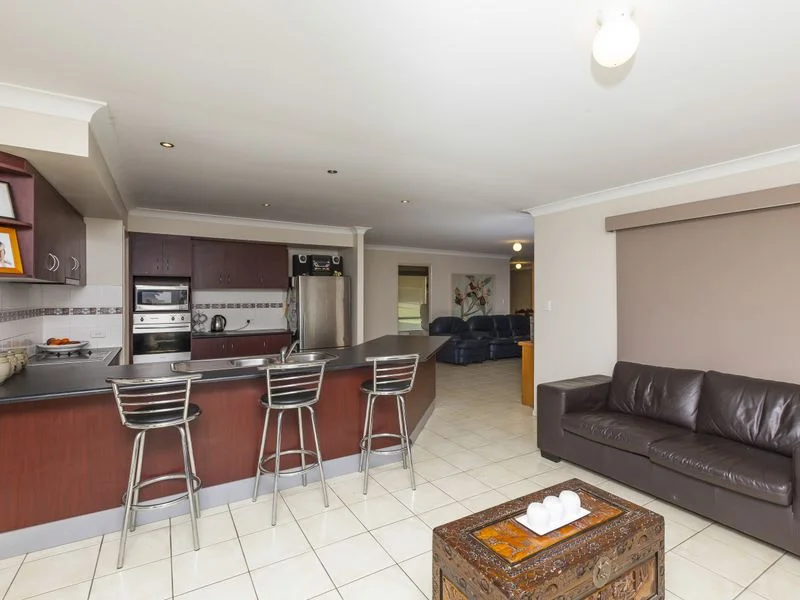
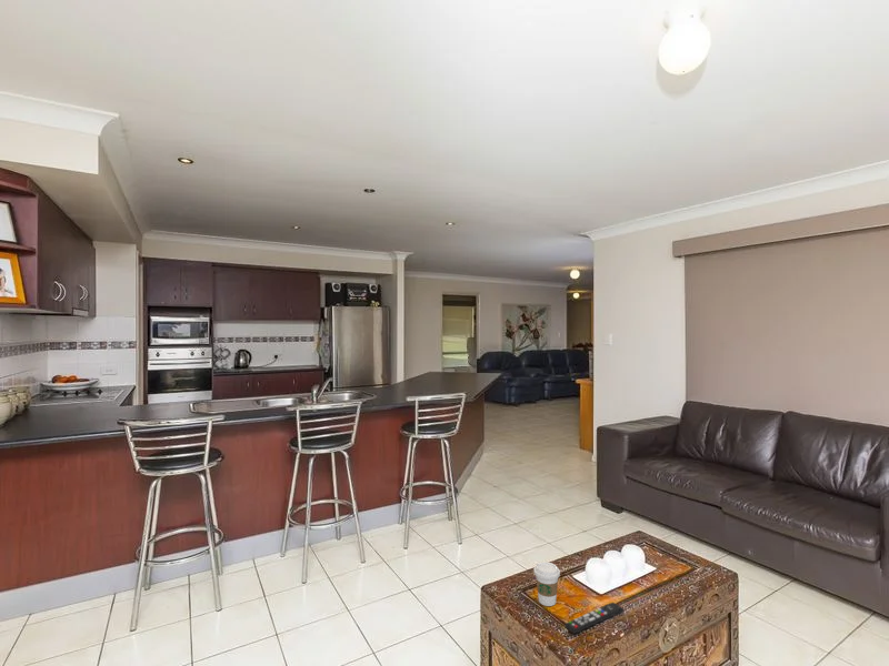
+ remote control [563,602,625,635]
+ coffee cup [533,561,561,607]
